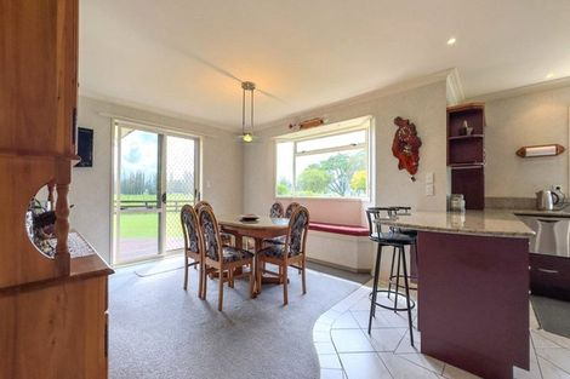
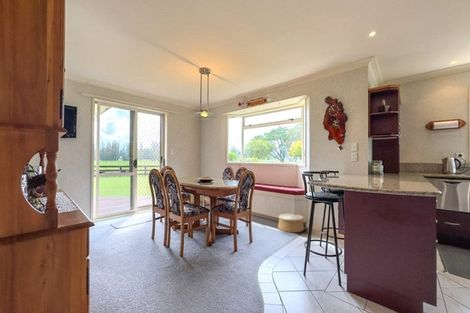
+ woven basket [277,212,305,233]
